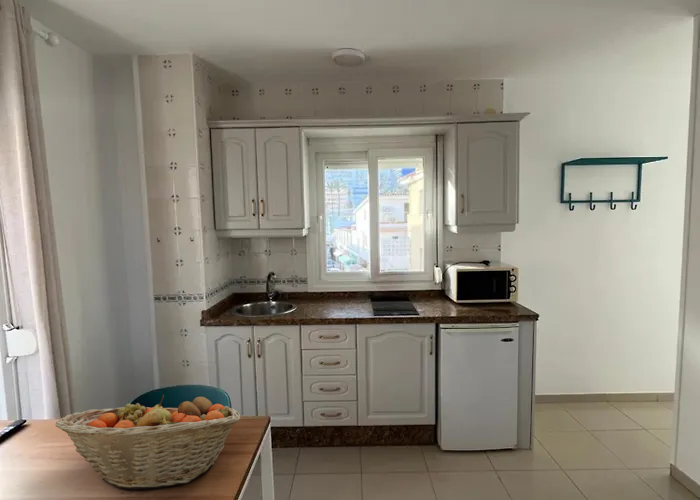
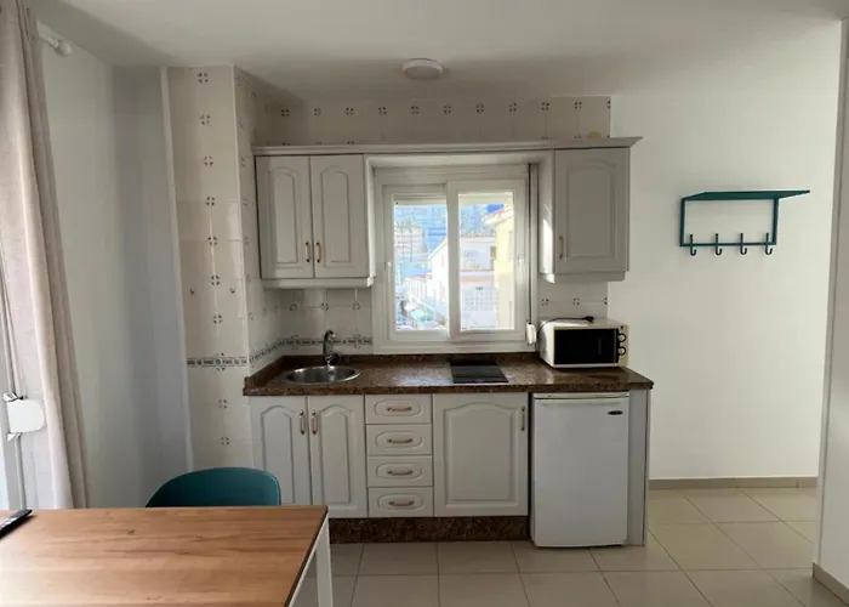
- fruit basket [55,394,241,491]
